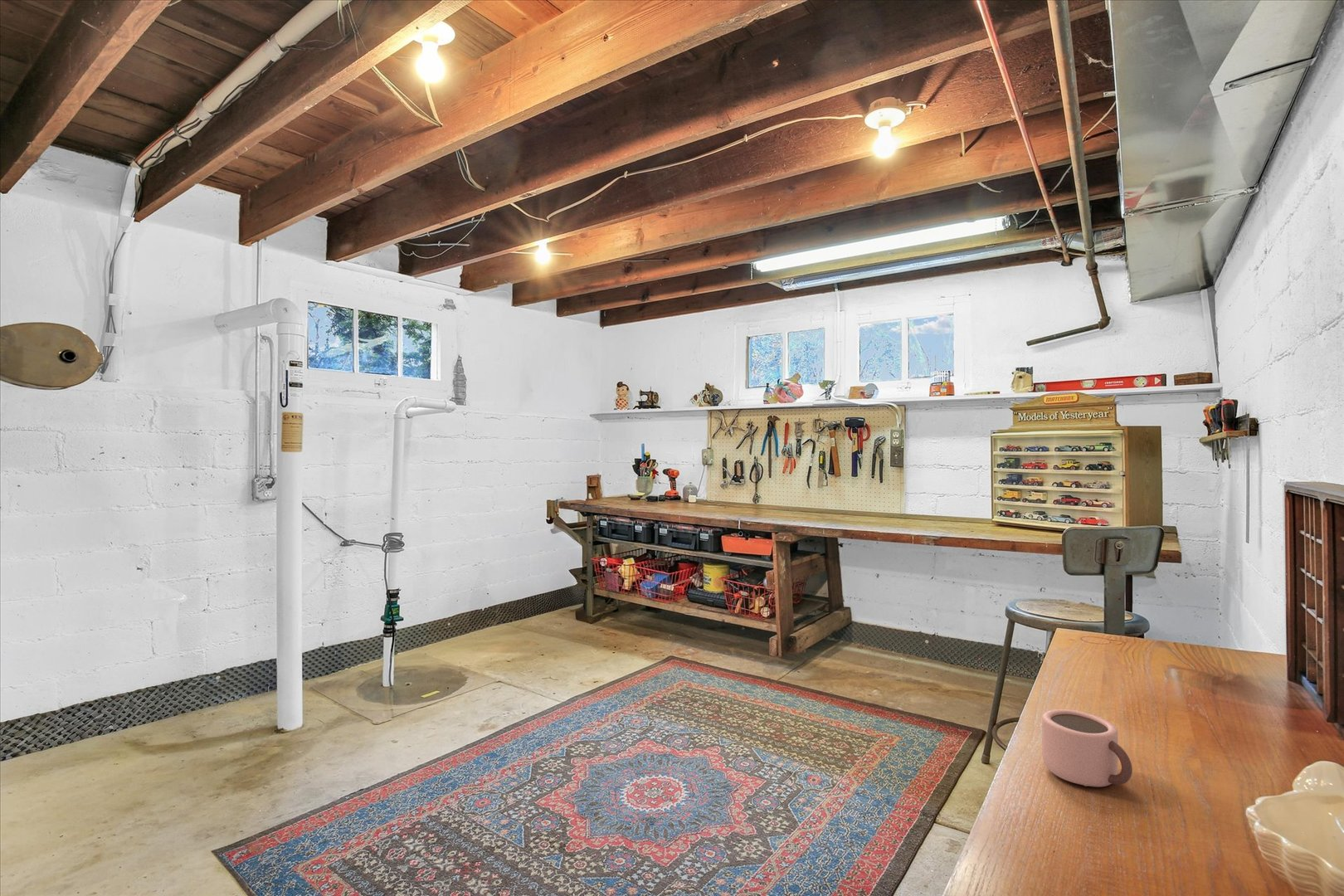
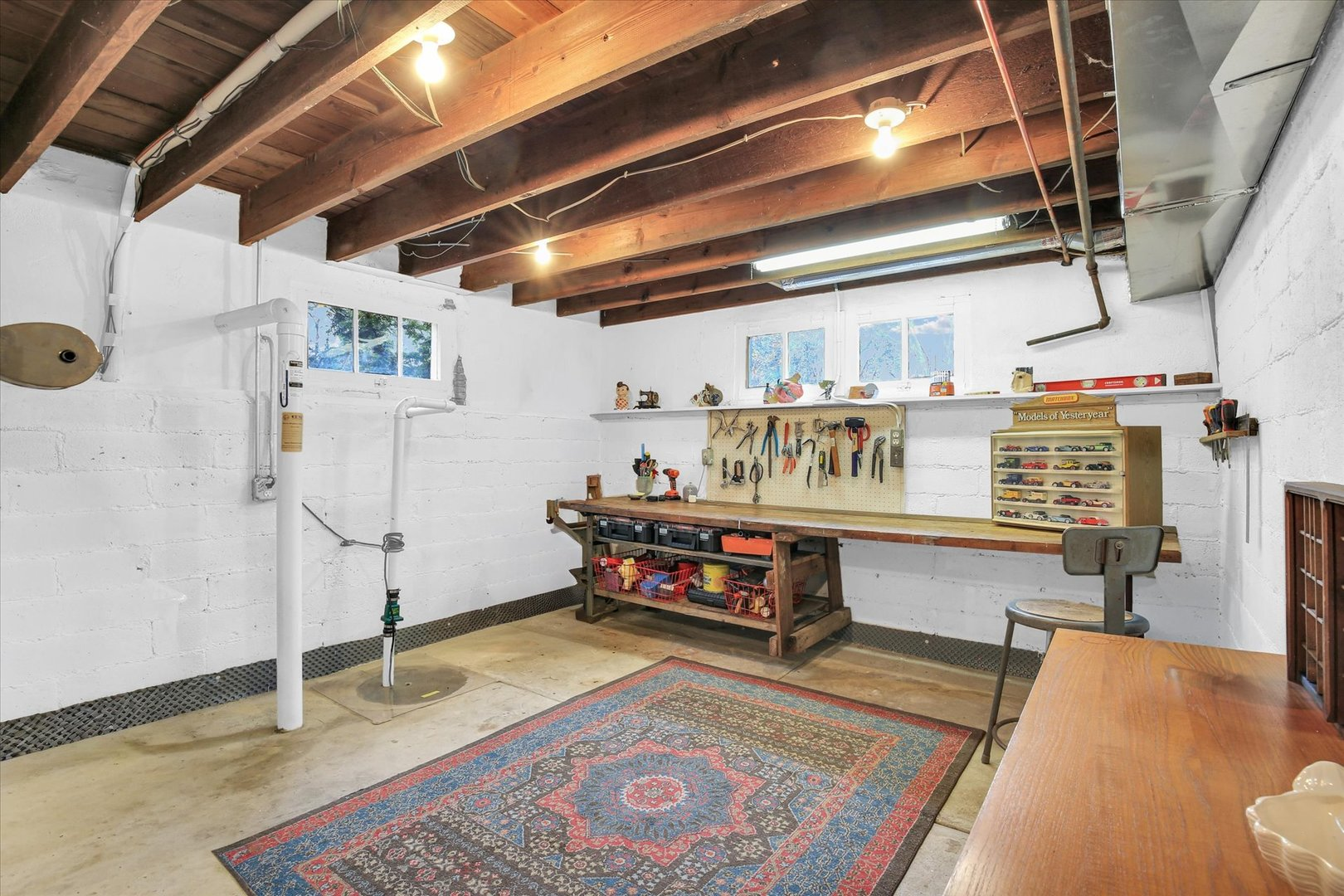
- mug [1041,709,1133,788]
